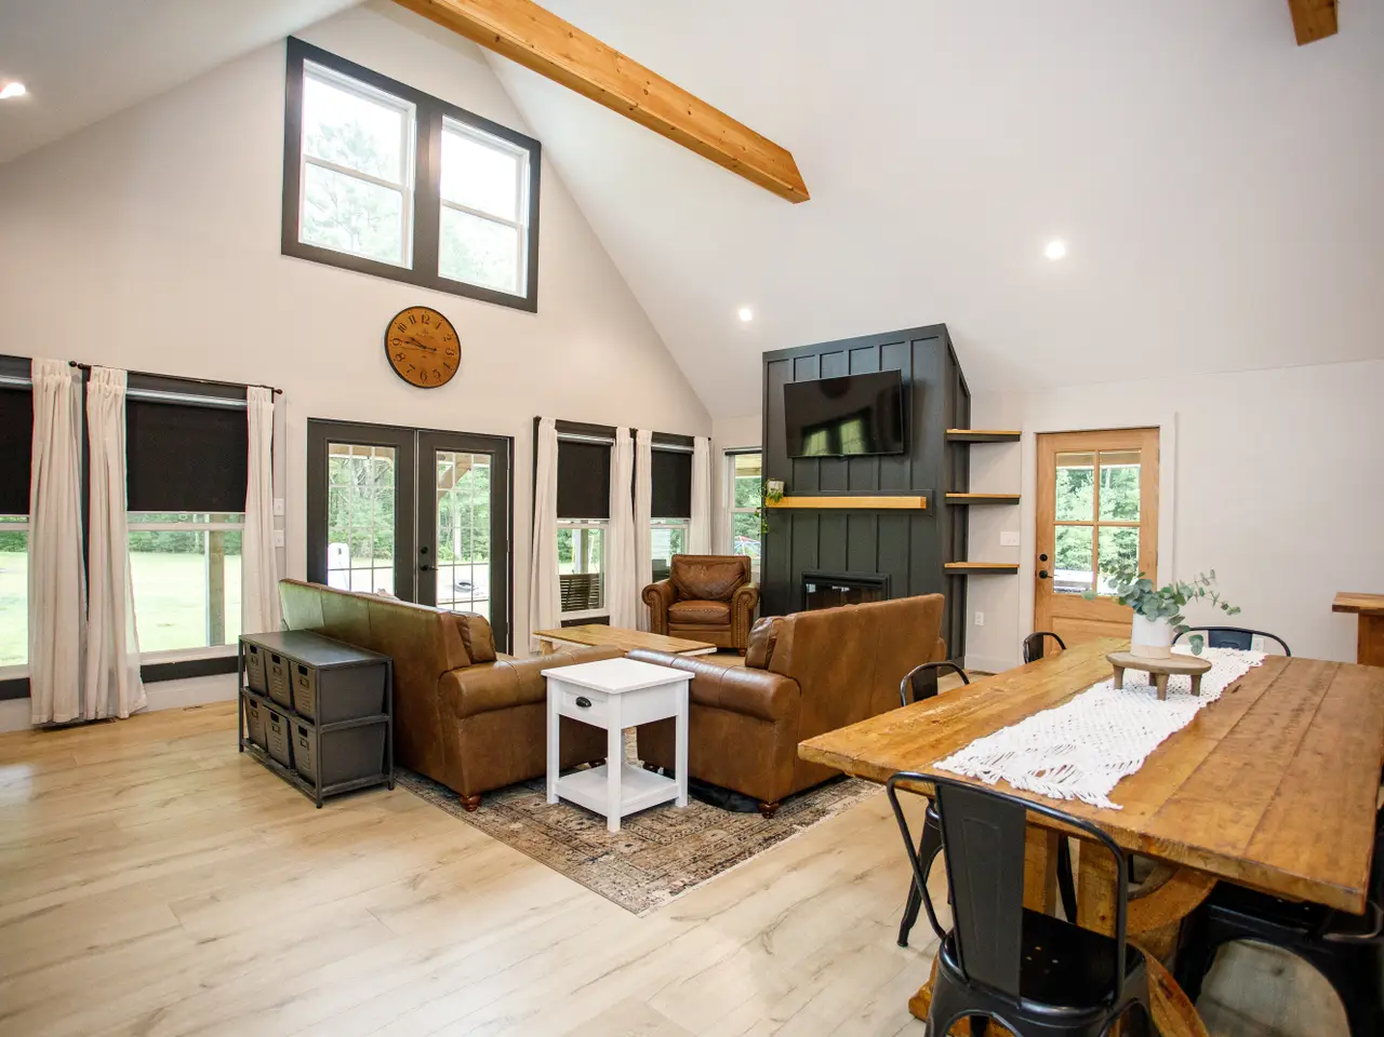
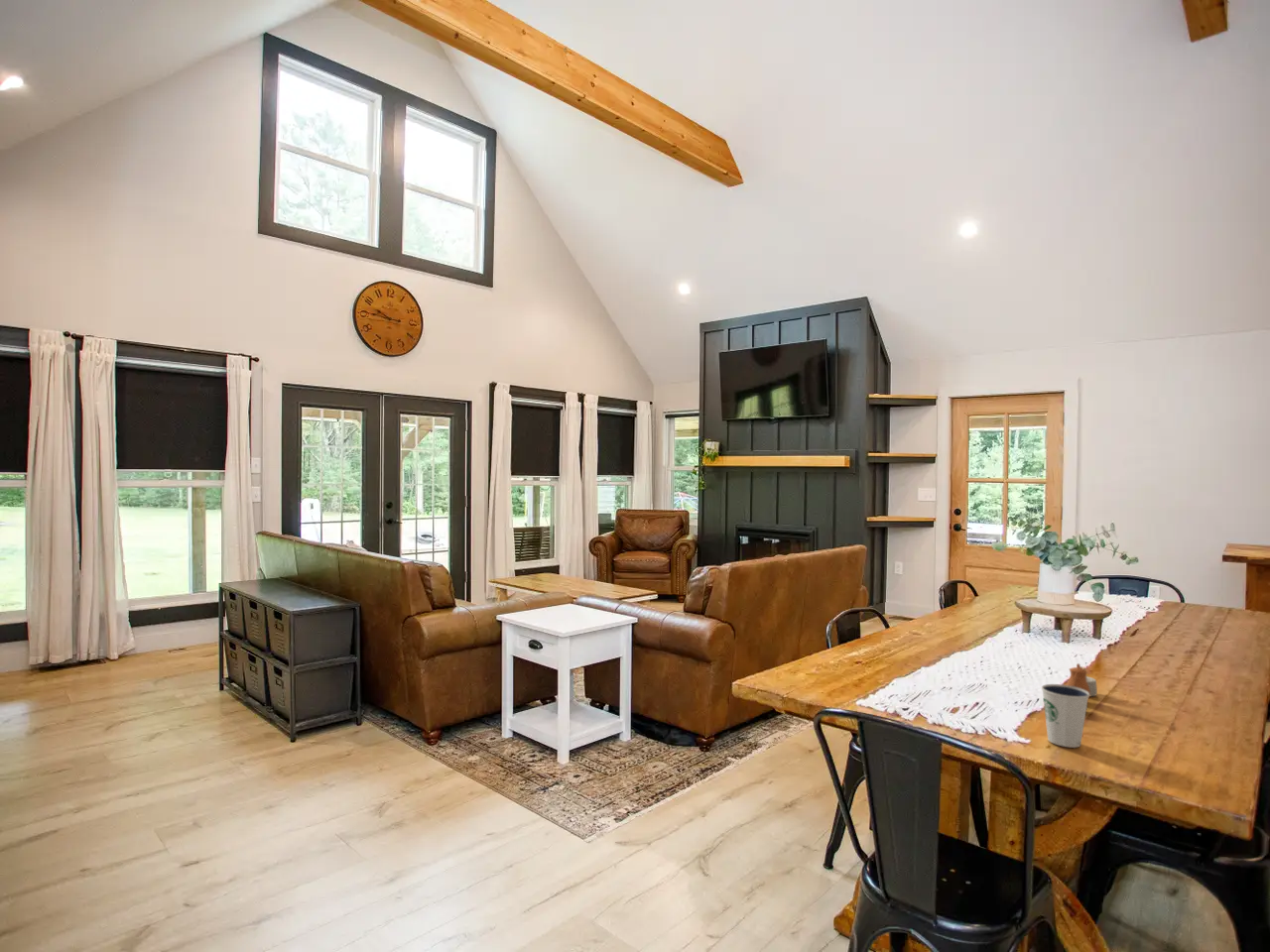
+ dixie cup [1041,683,1090,749]
+ teapot [1066,662,1098,710]
